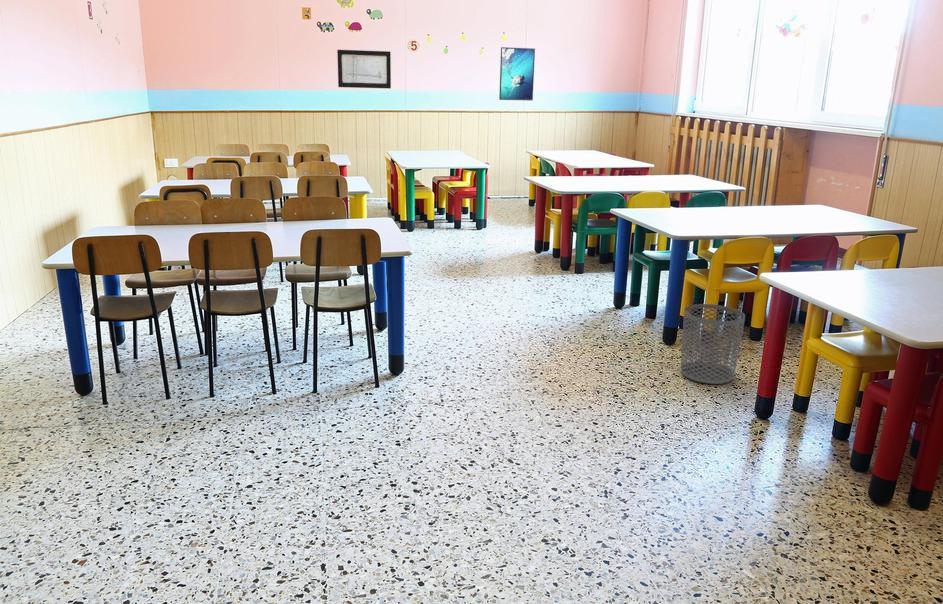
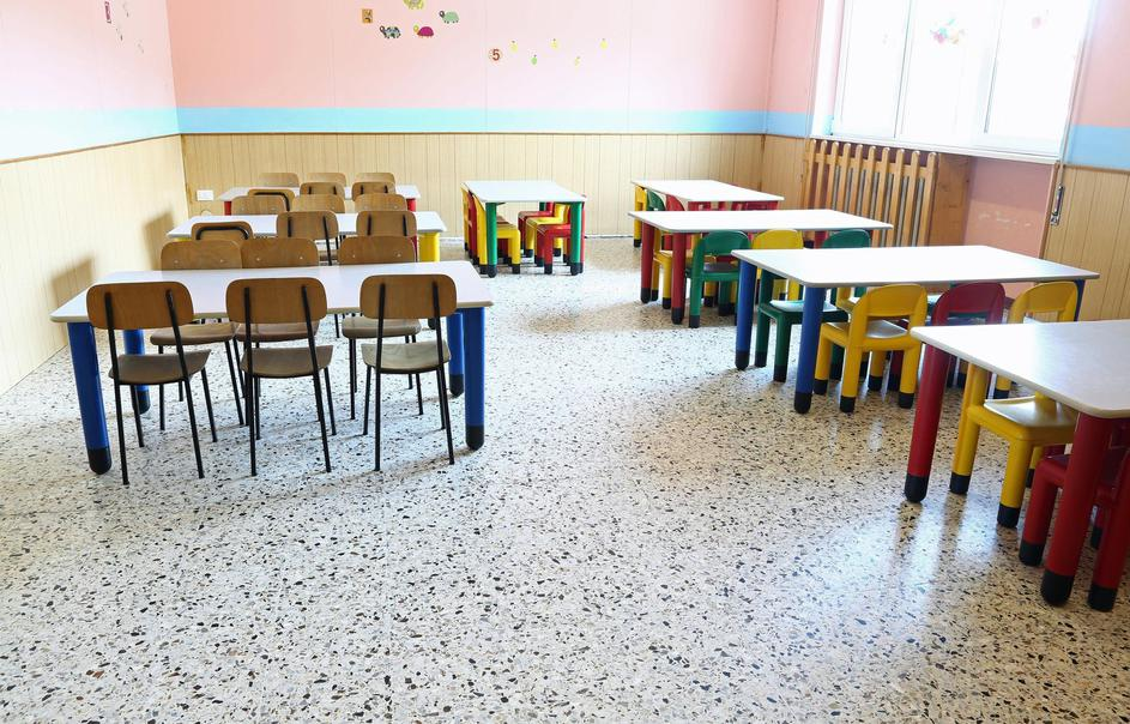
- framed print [498,46,536,102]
- wall art [336,49,392,90]
- waste bin [680,303,746,385]
